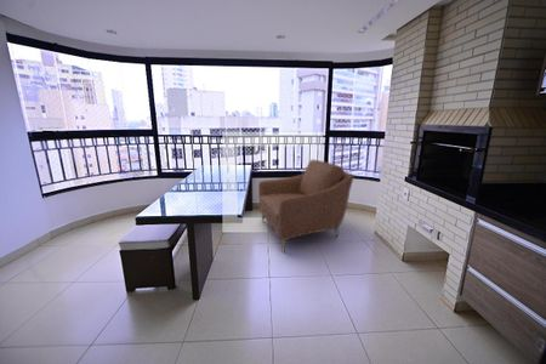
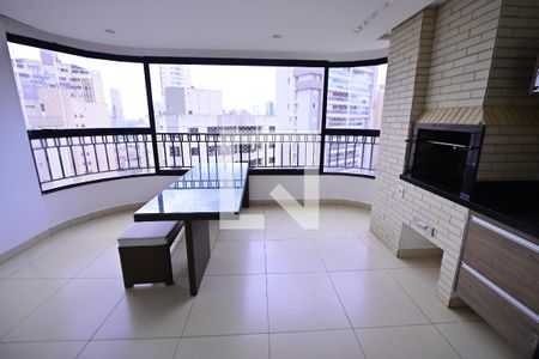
- chair [257,159,356,254]
